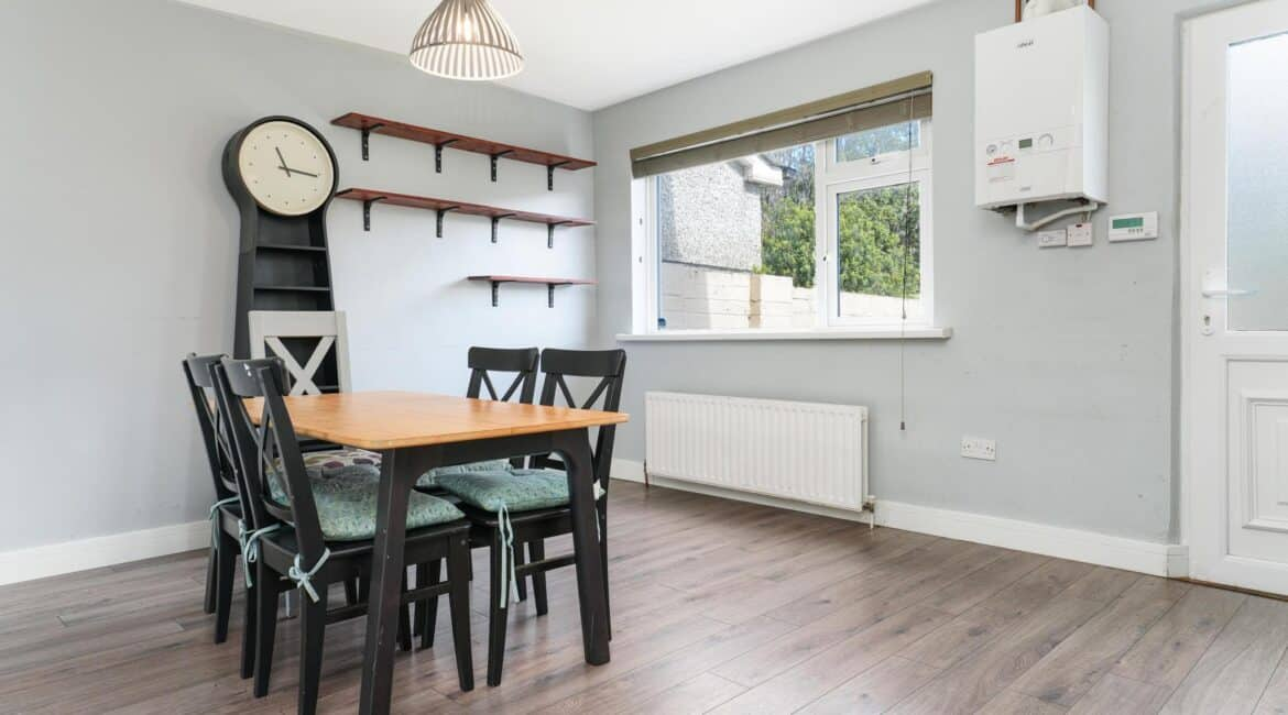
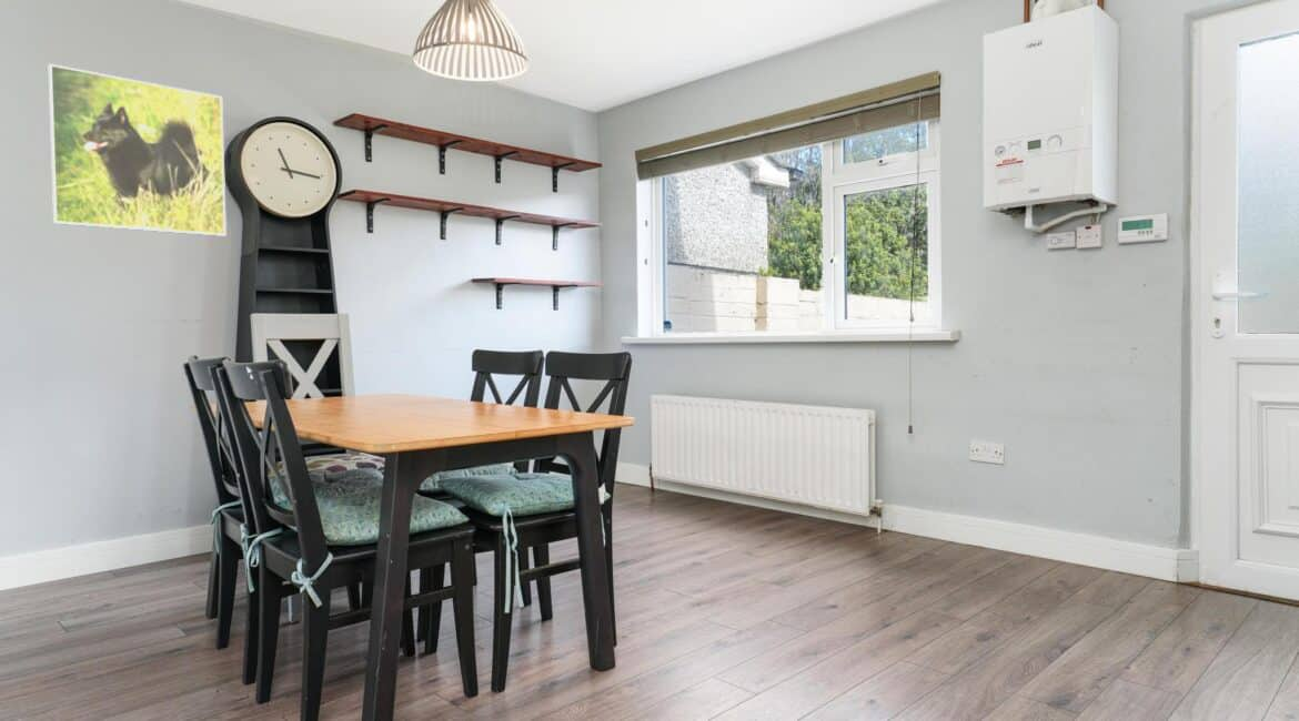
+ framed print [48,63,228,237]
